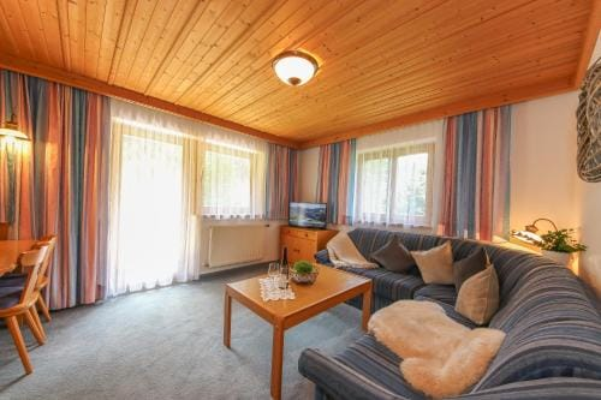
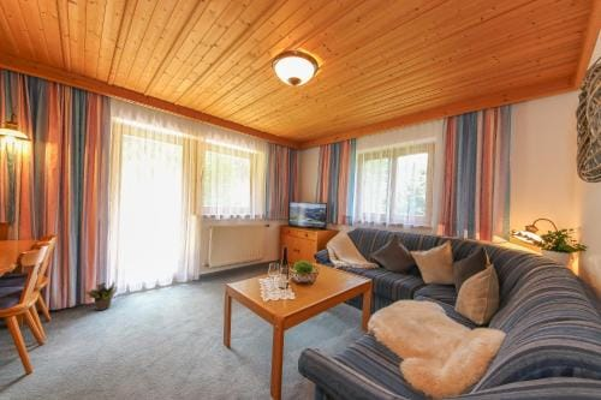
+ potted plant [81,280,118,311]
